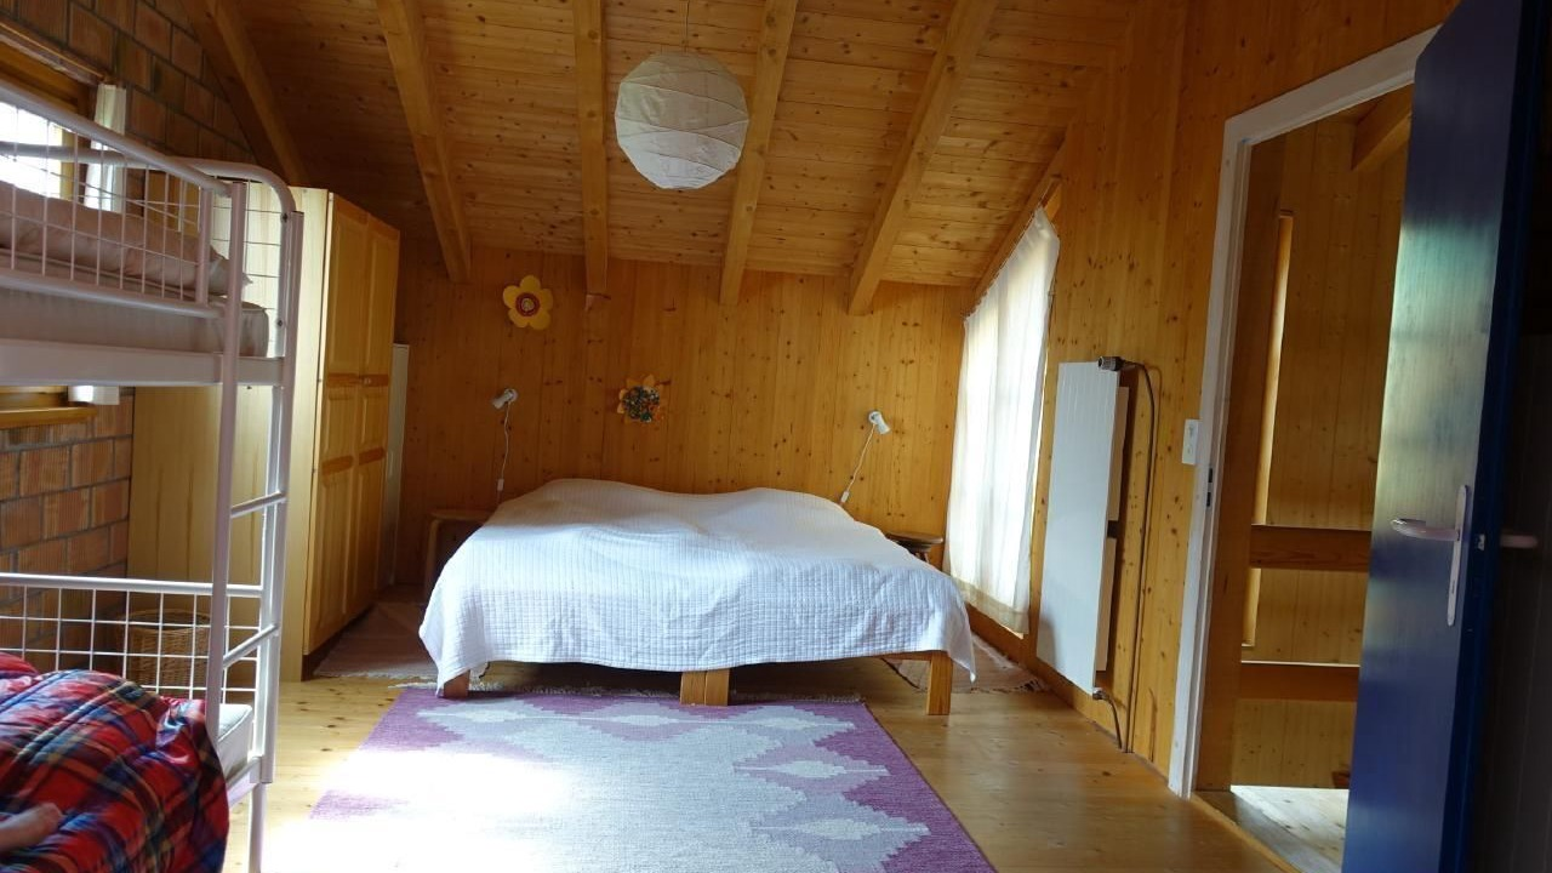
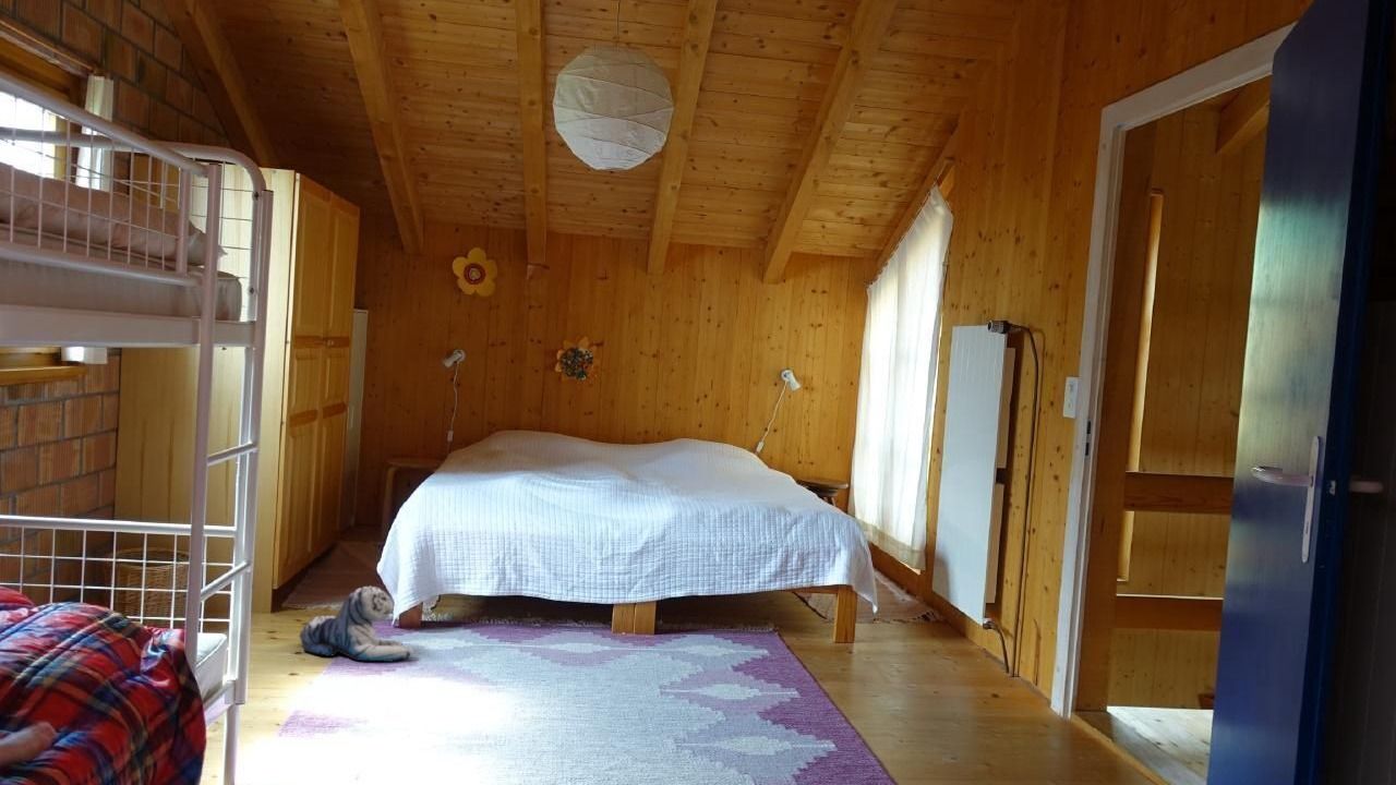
+ plush toy [299,585,416,663]
